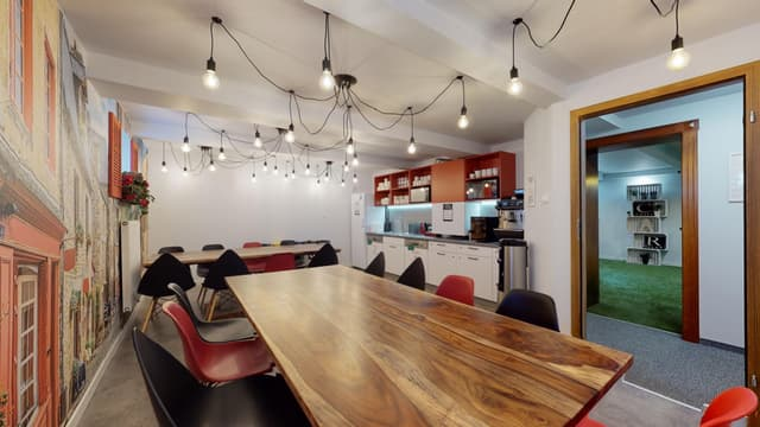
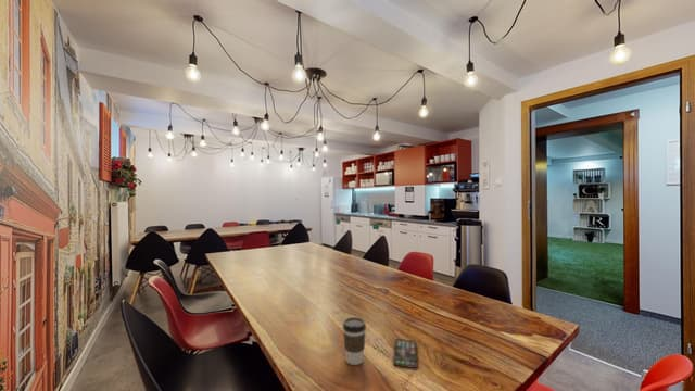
+ coffee cup [342,316,367,366]
+ smartphone [392,338,418,369]
